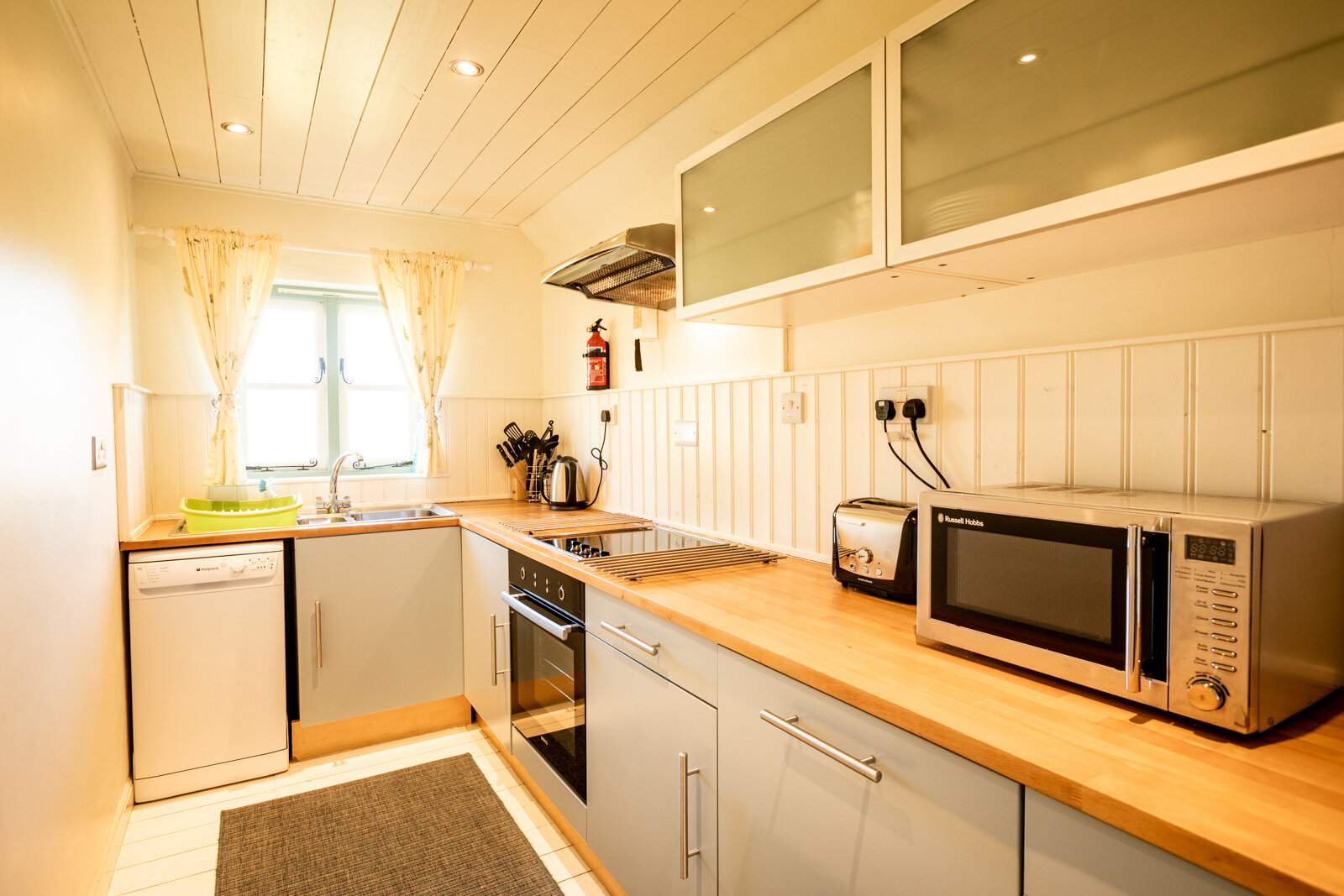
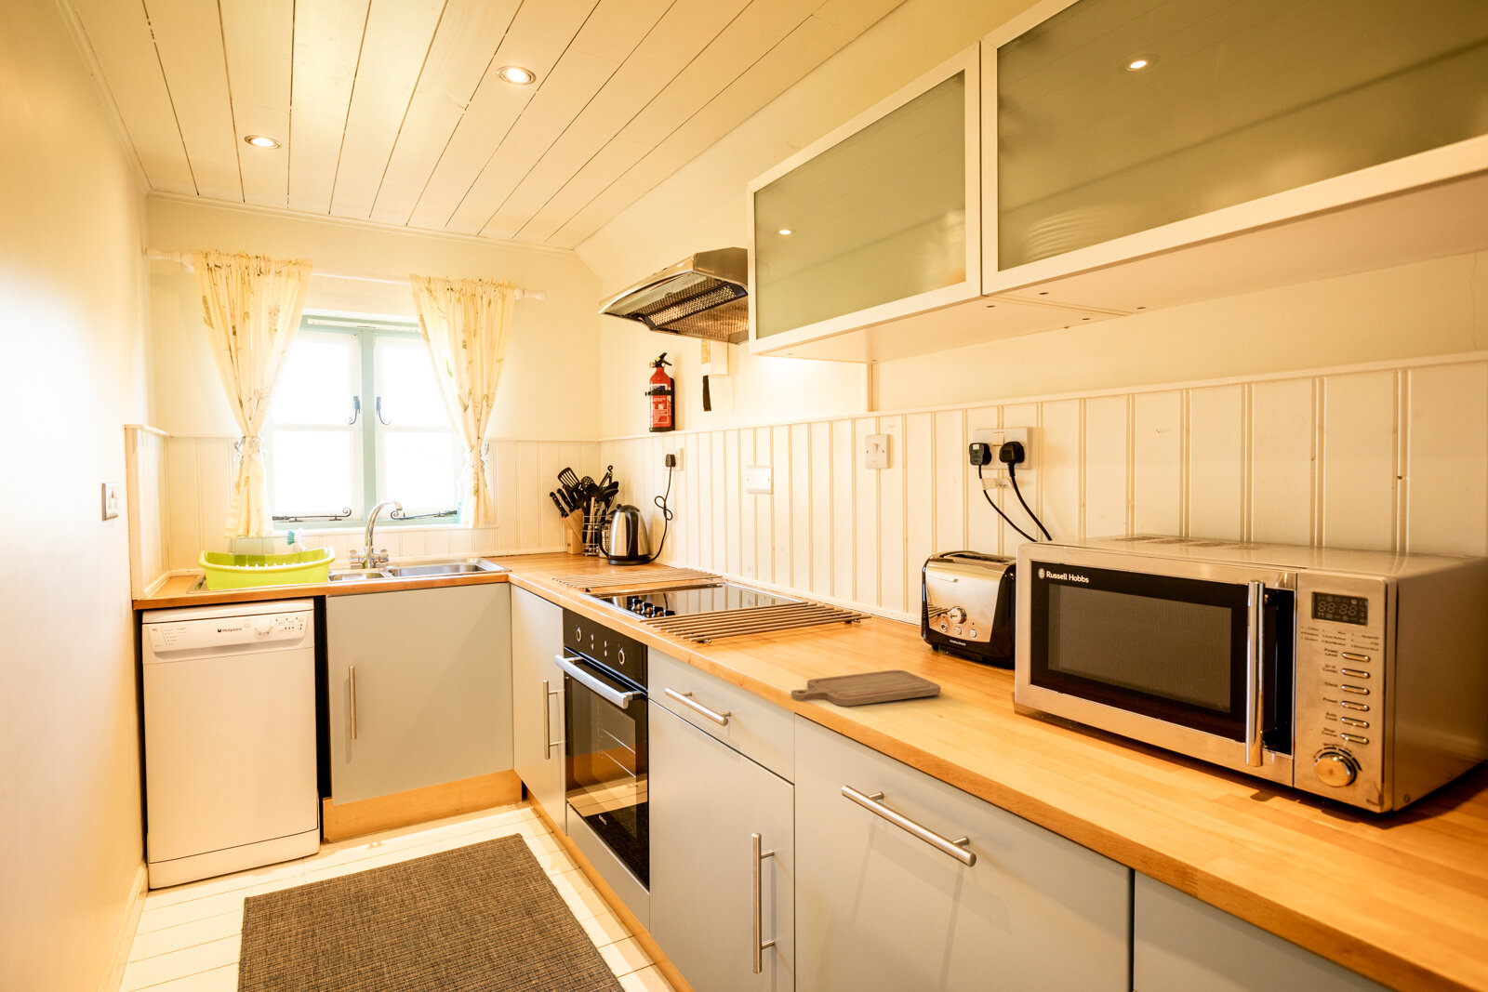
+ chopping board [790,670,941,707]
